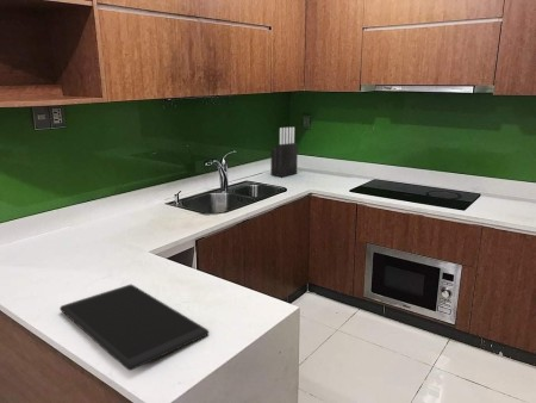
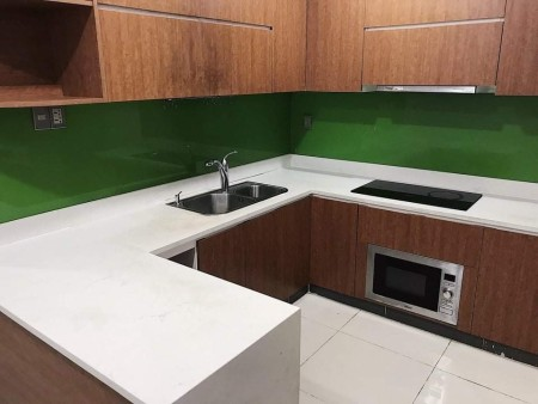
- cutting board [58,284,210,372]
- knife block [269,126,299,178]
